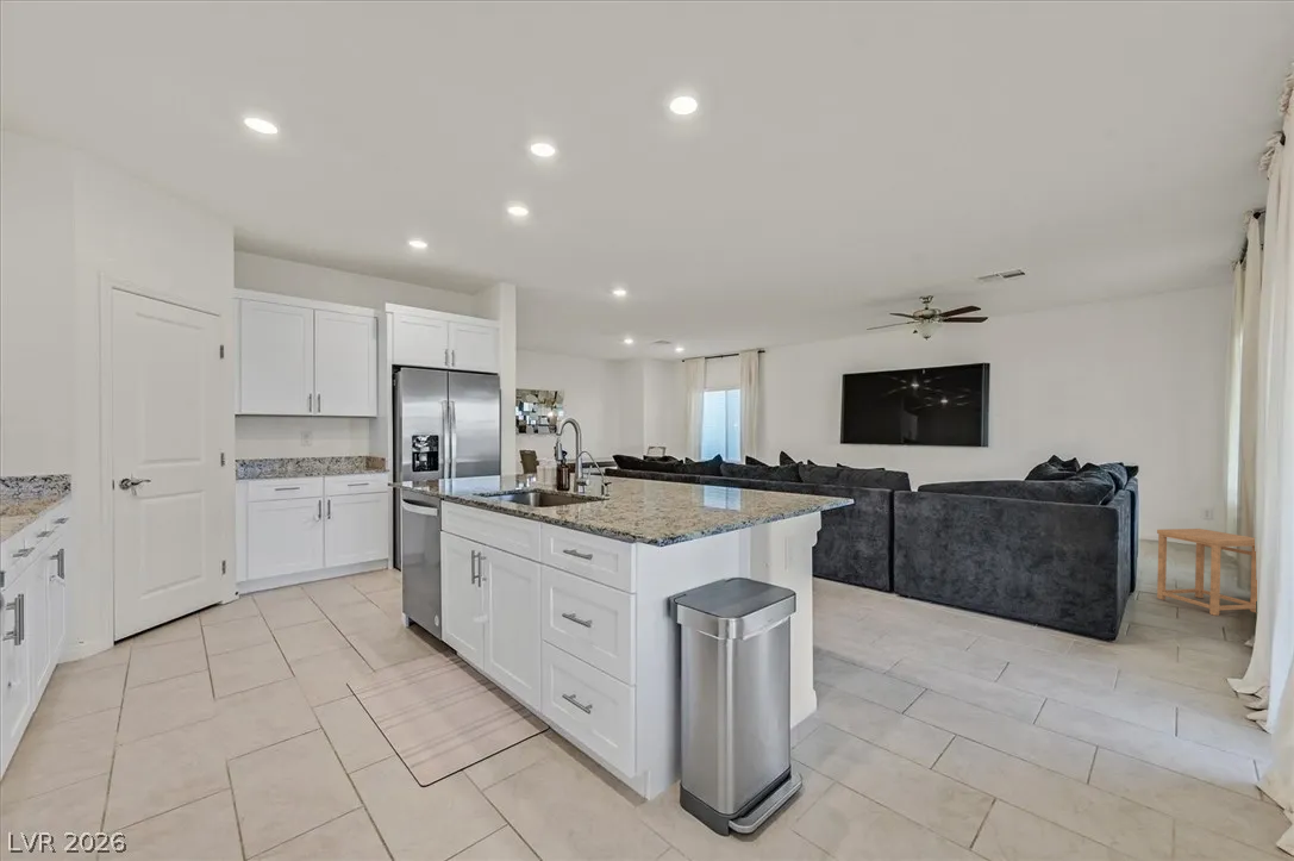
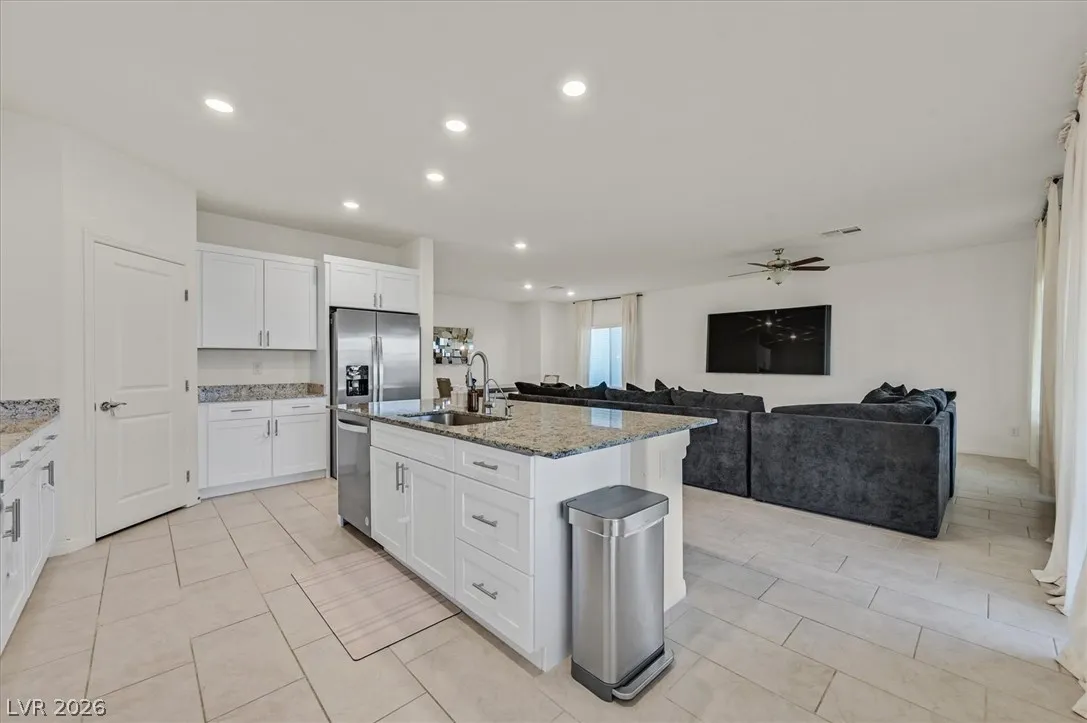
- side table [1156,528,1257,617]
